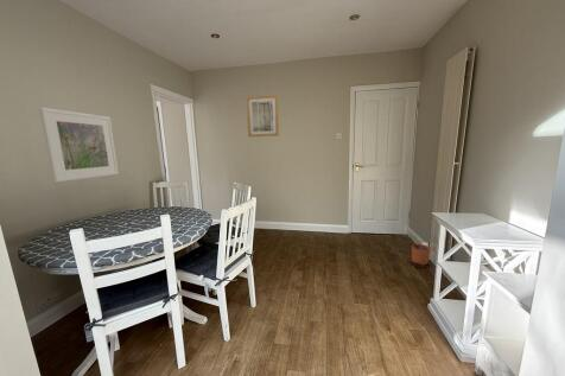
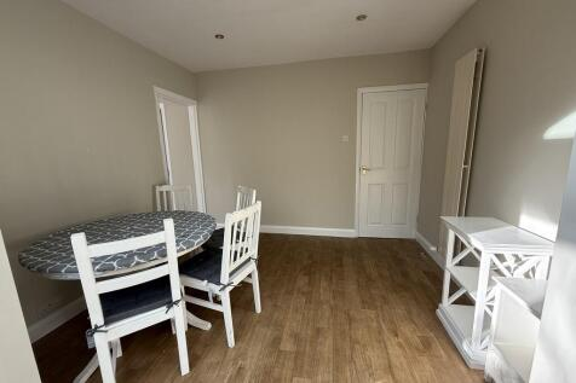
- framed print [38,107,120,183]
- plant pot [411,243,432,266]
- wall art [245,94,280,138]
